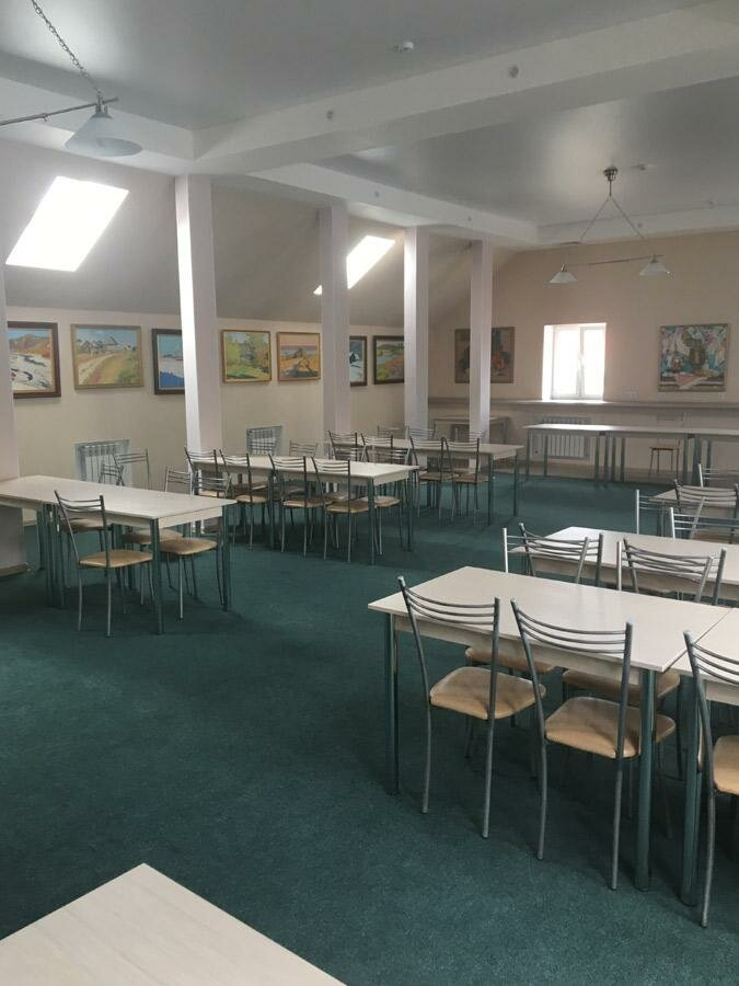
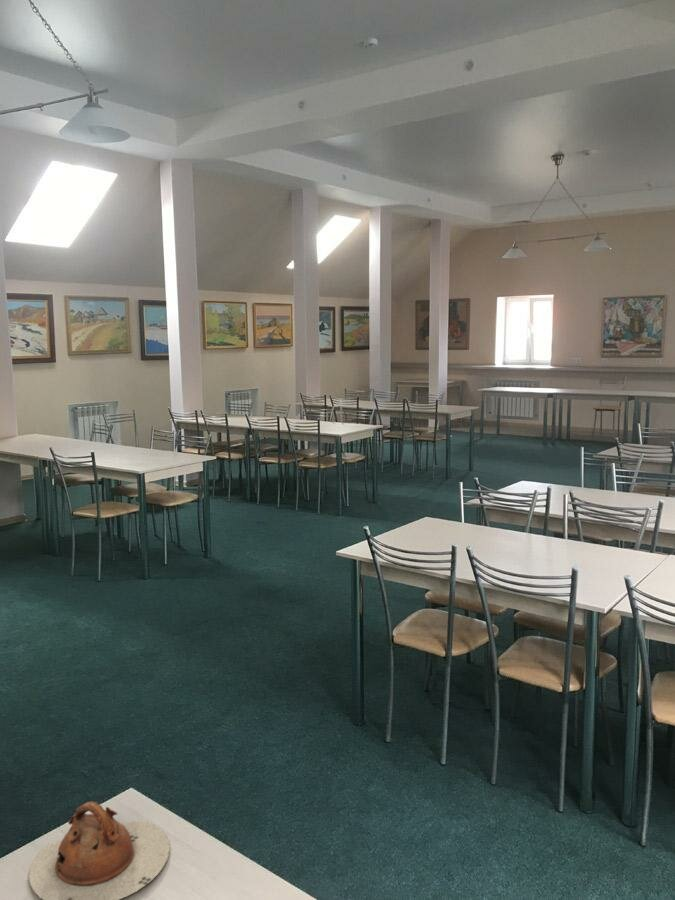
+ teapot [27,800,171,900]
